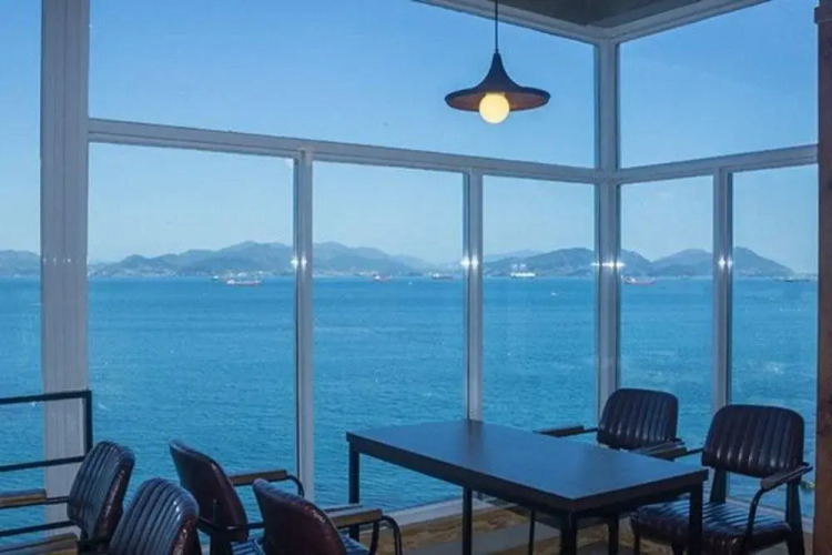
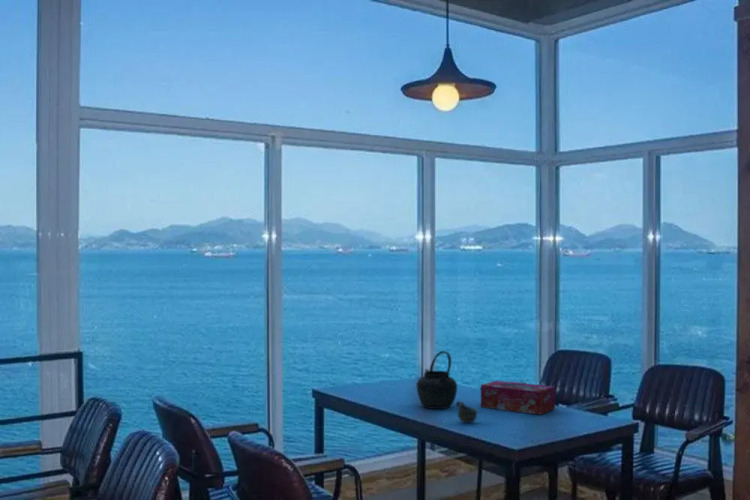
+ cup [455,400,479,424]
+ tissue box [480,380,556,416]
+ kettle [415,350,458,410]
